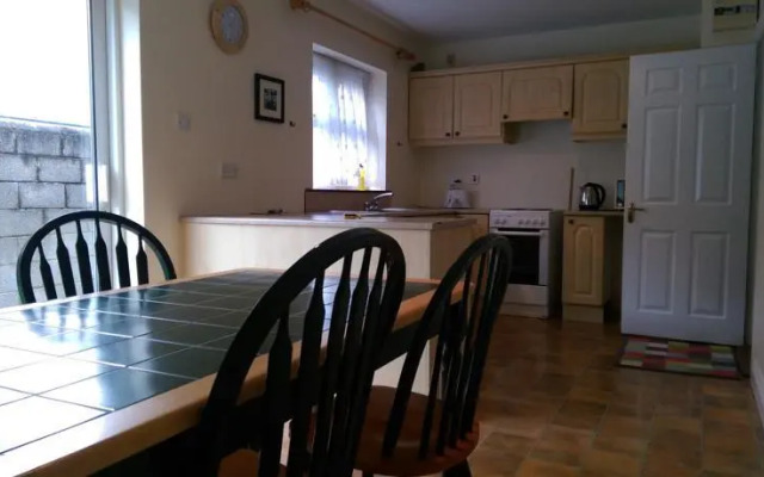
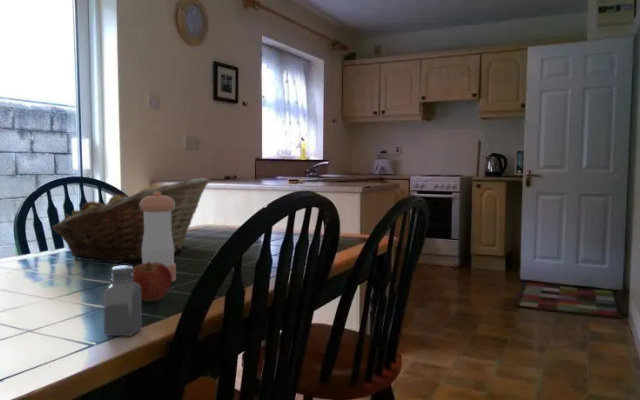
+ pepper shaker [140,192,177,283]
+ saltshaker [102,264,143,337]
+ apple [133,261,173,303]
+ fruit basket [51,177,210,264]
